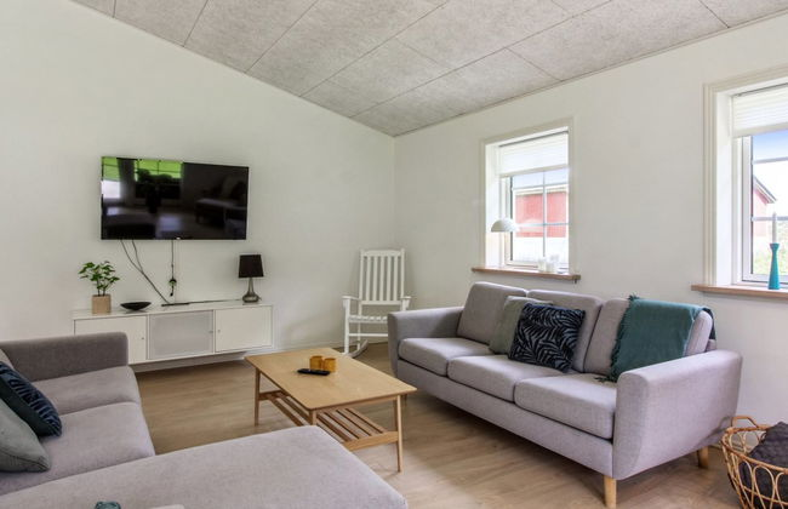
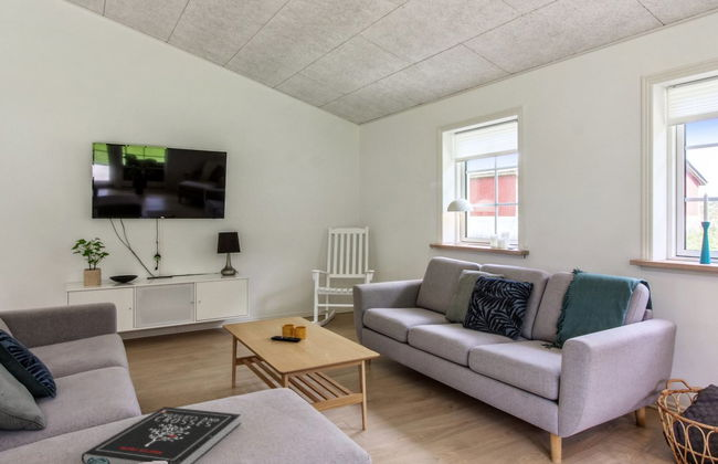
+ book [81,405,242,464]
